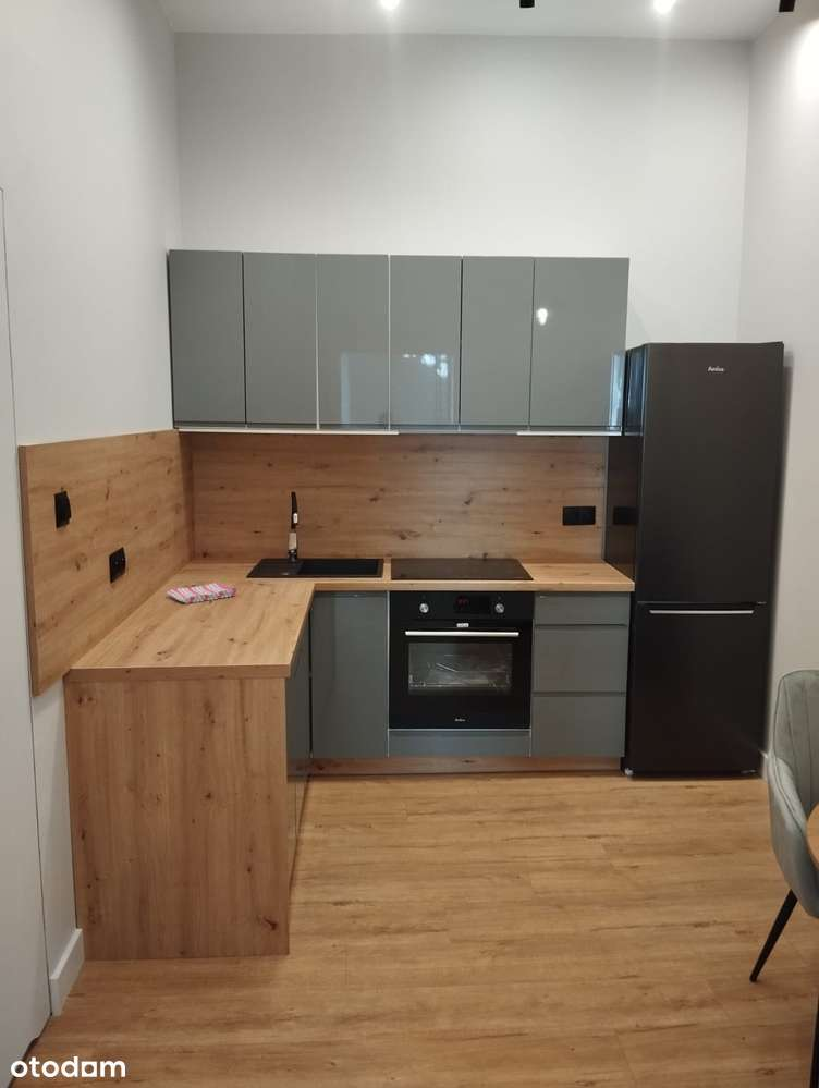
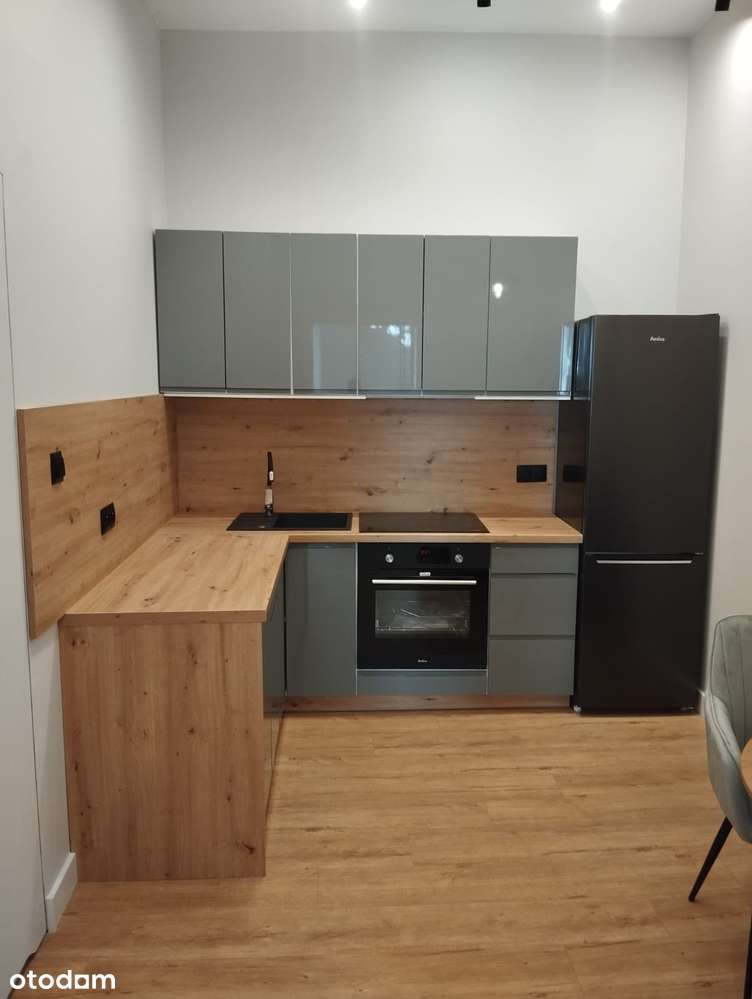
- dish towel [166,582,239,604]
